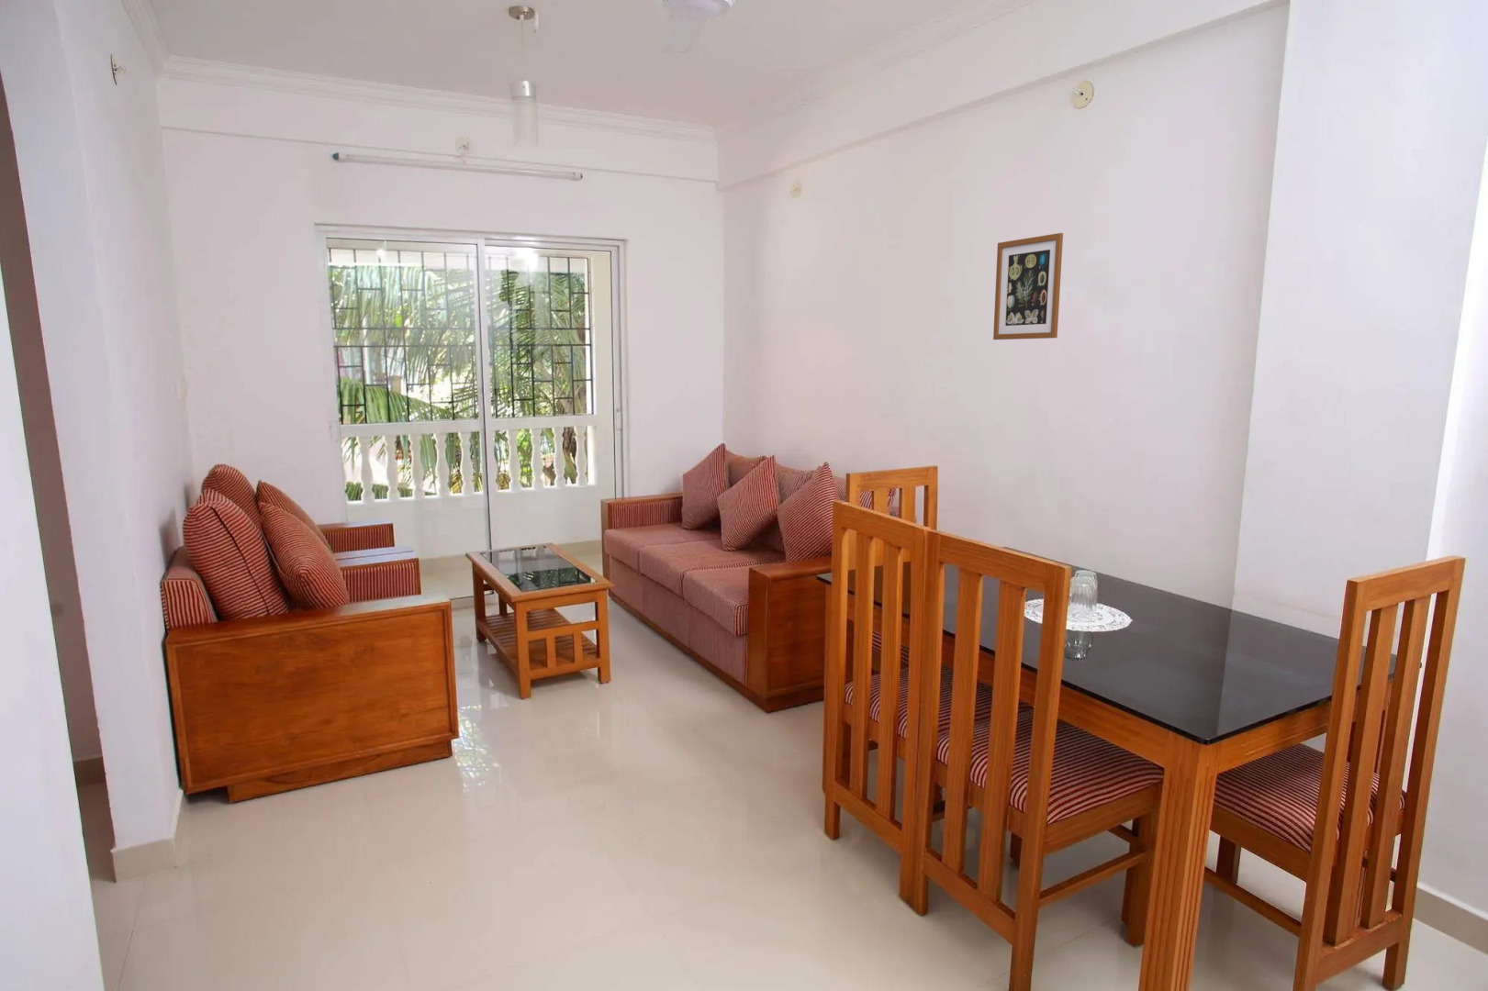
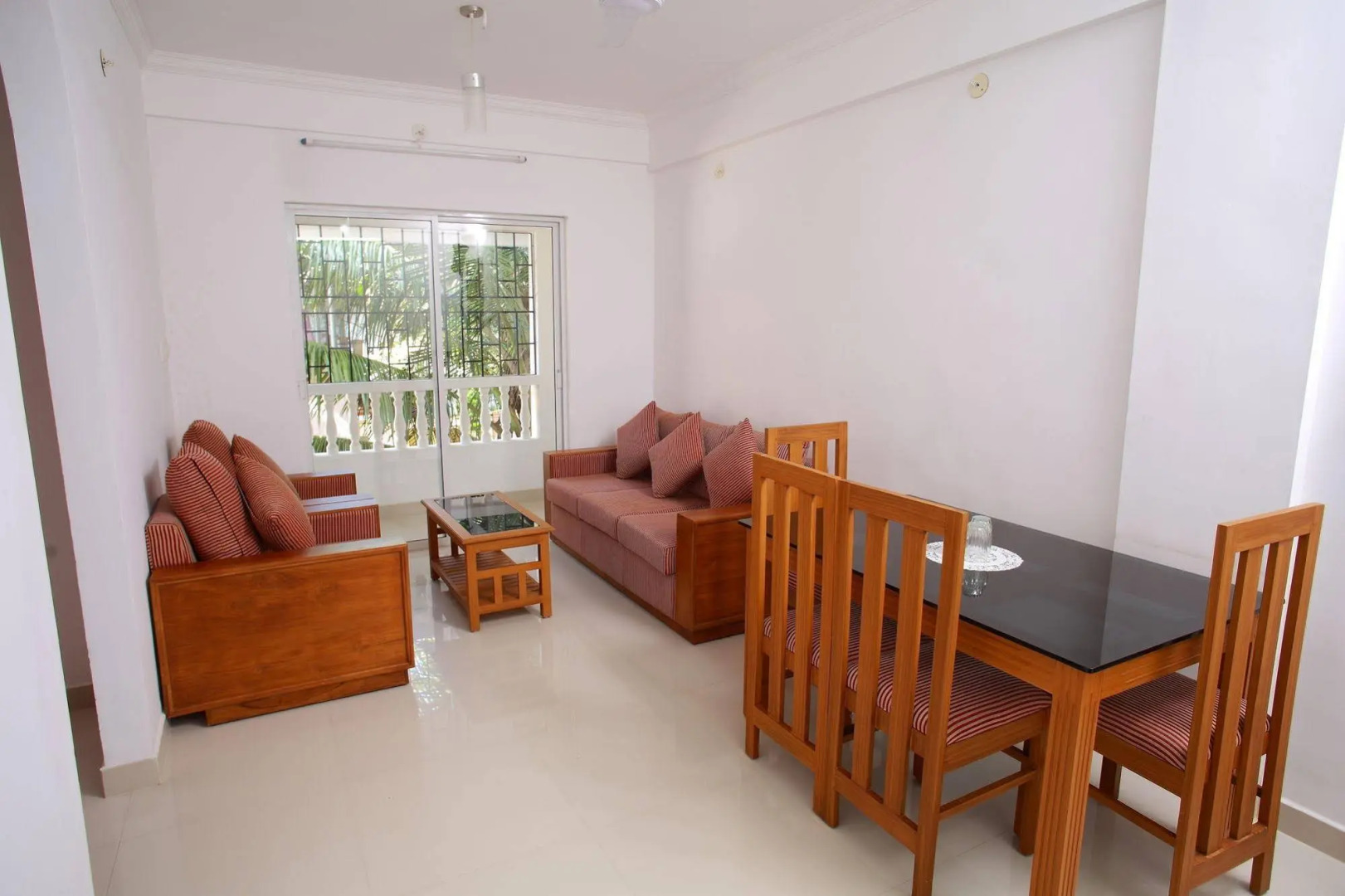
- wall art [992,232,1064,341]
